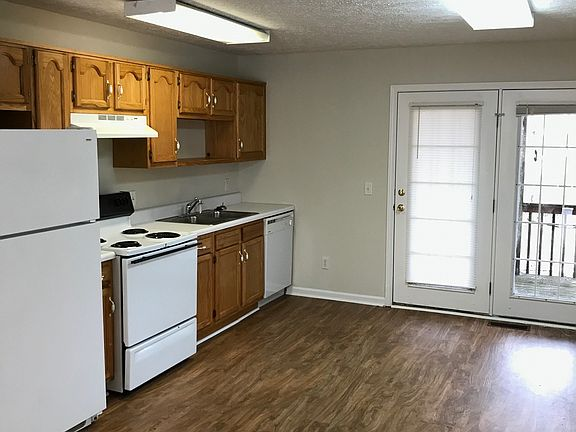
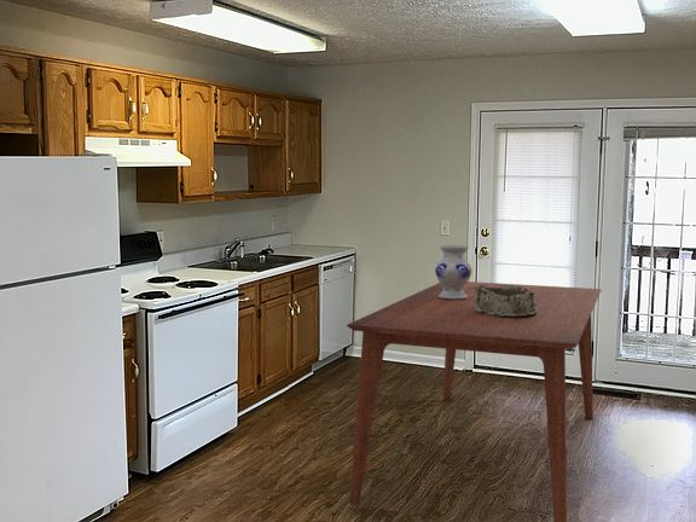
+ dining table [346,280,602,522]
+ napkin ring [475,285,536,318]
+ vase [434,244,474,300]
